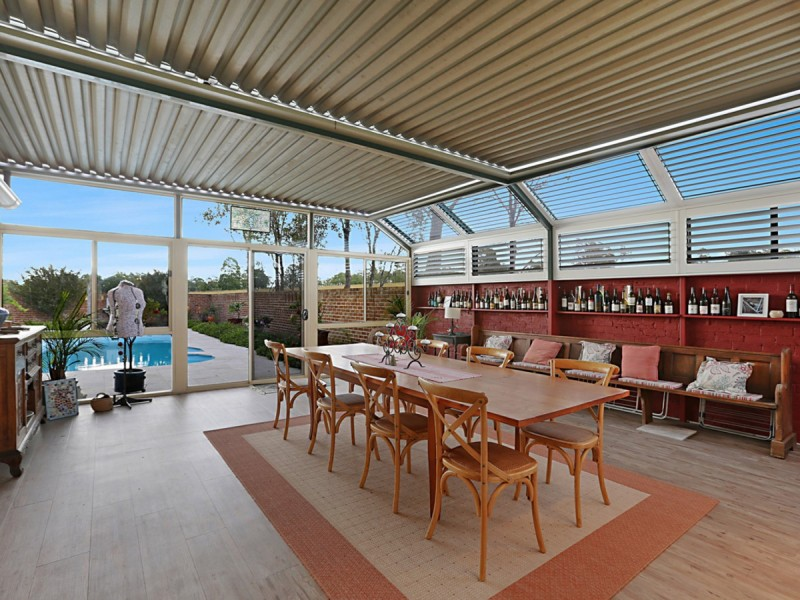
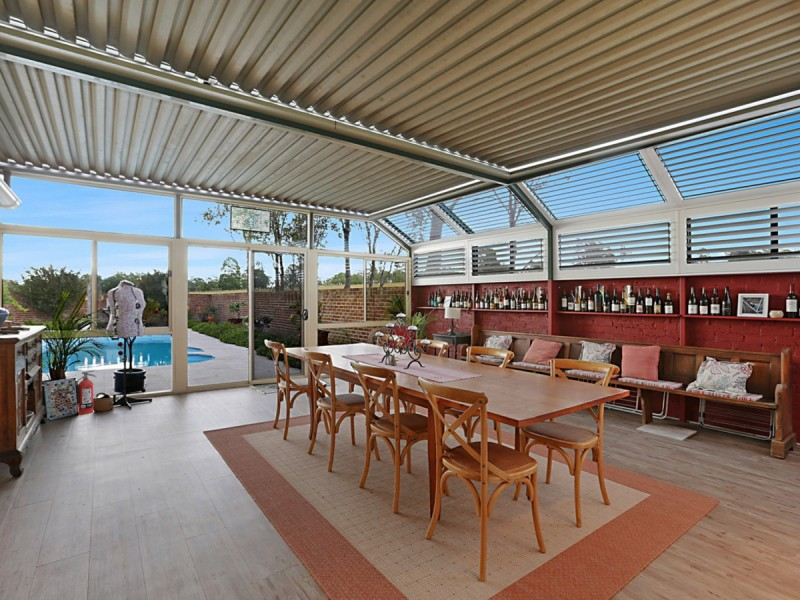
+ fire extinguisher [75,369,97,415]
